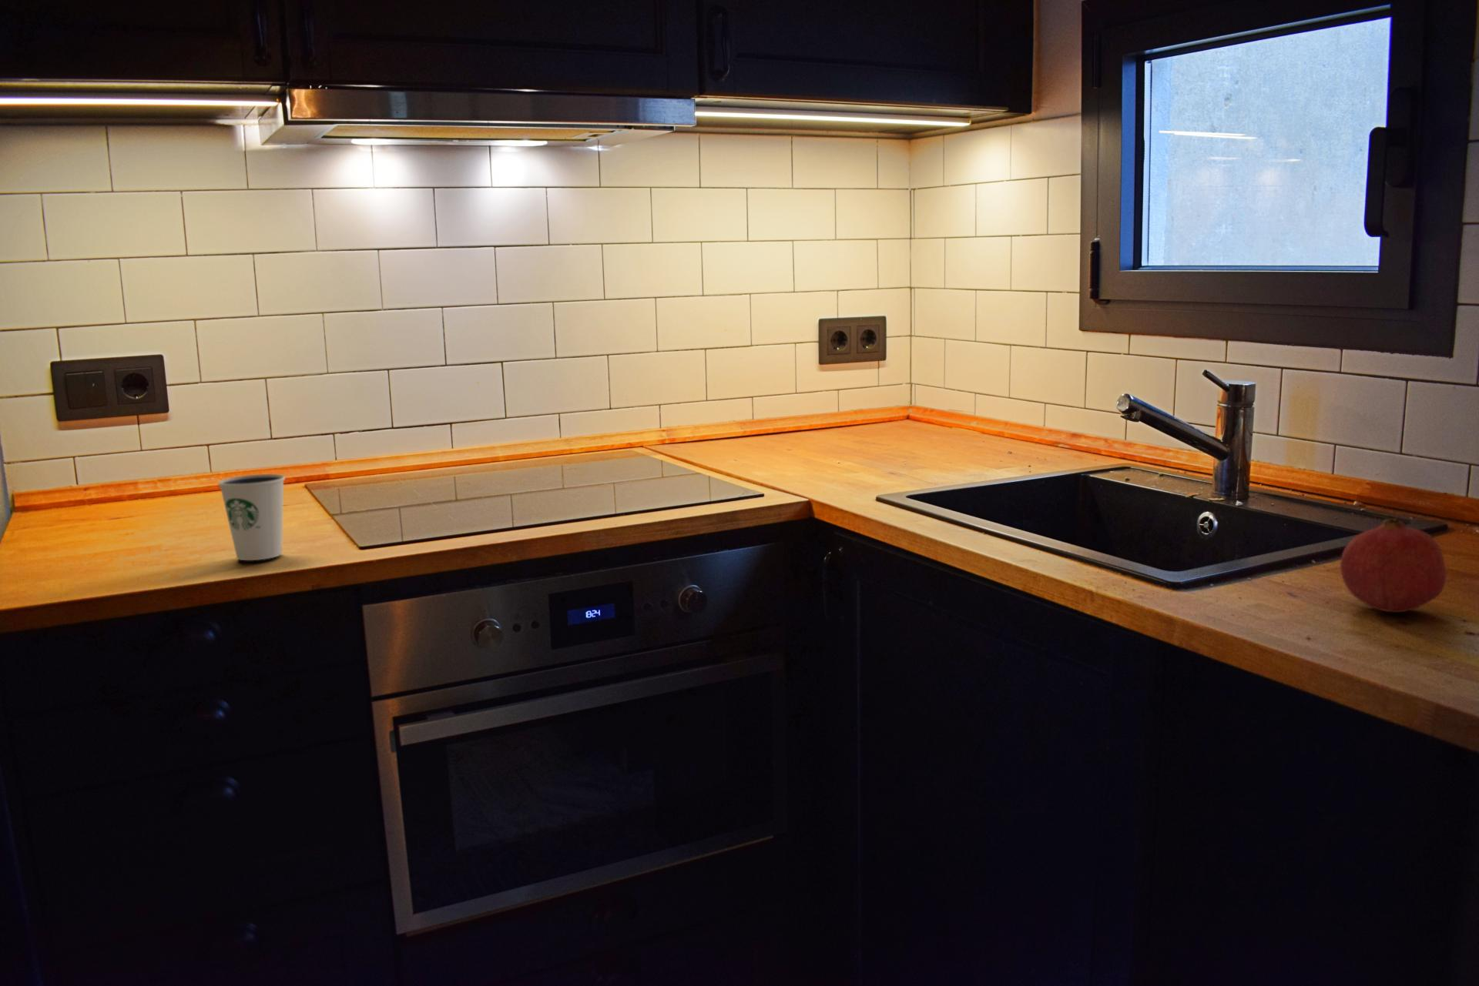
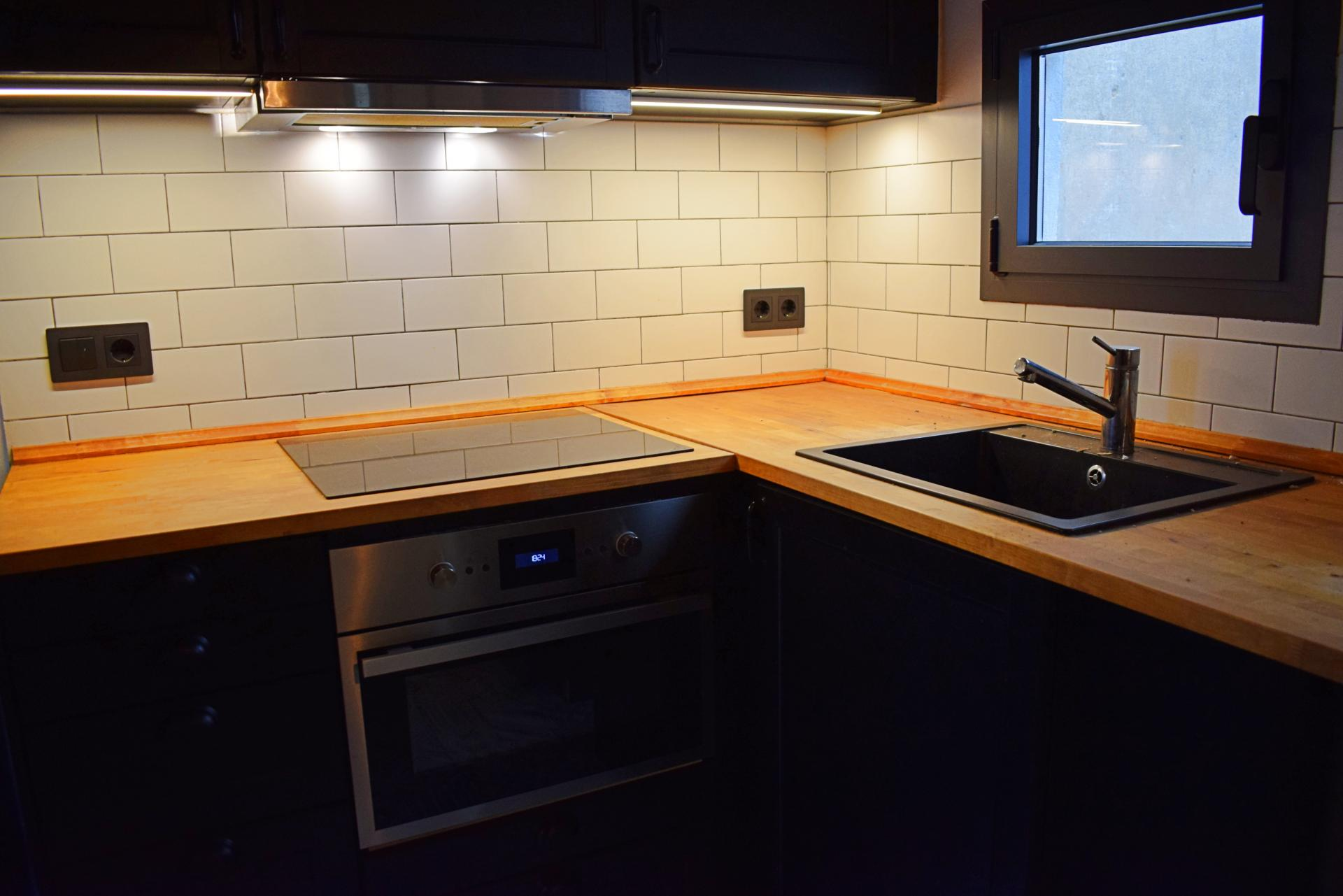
- fruit [1339,518,1447,613]
- dixie cup [217,473,286,561]
